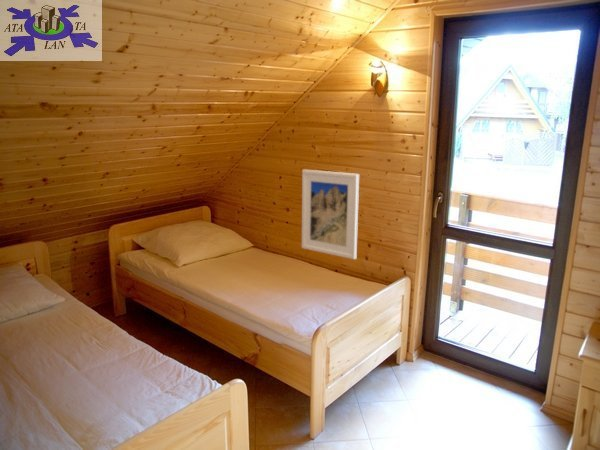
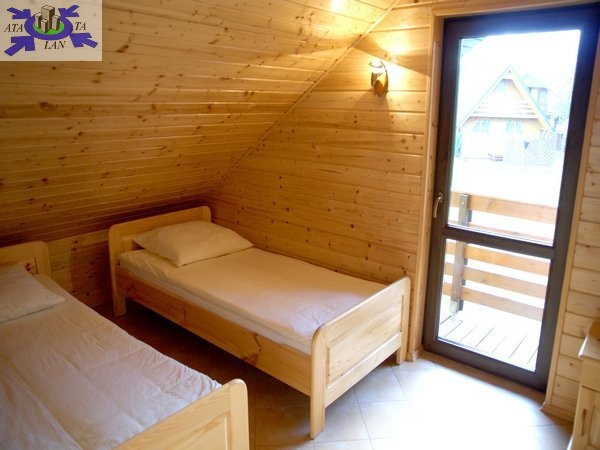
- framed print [301,169,360,260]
